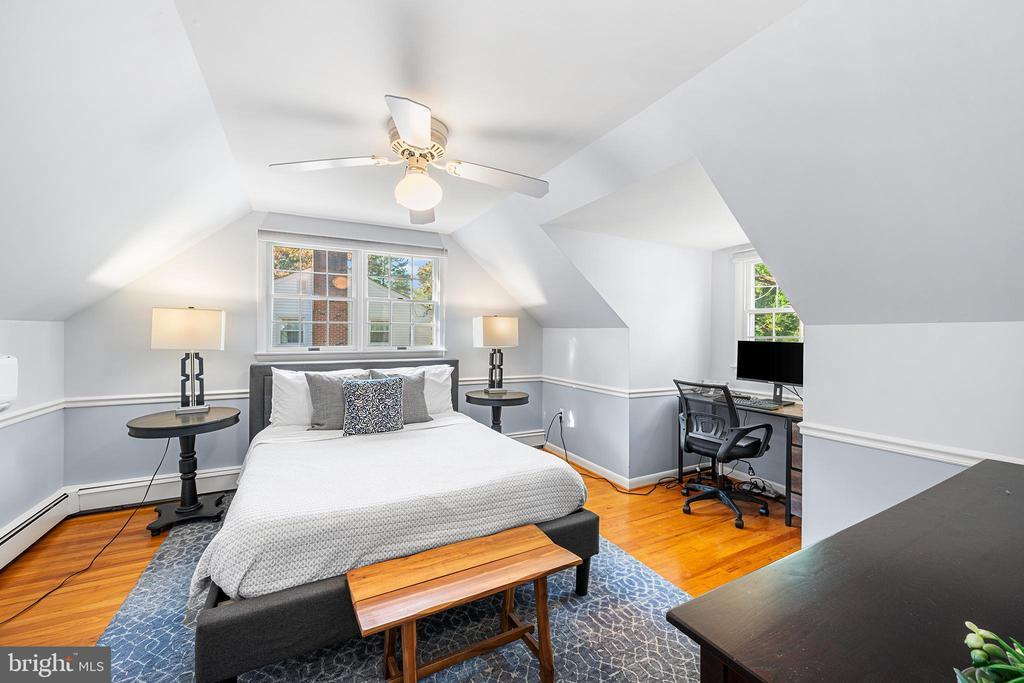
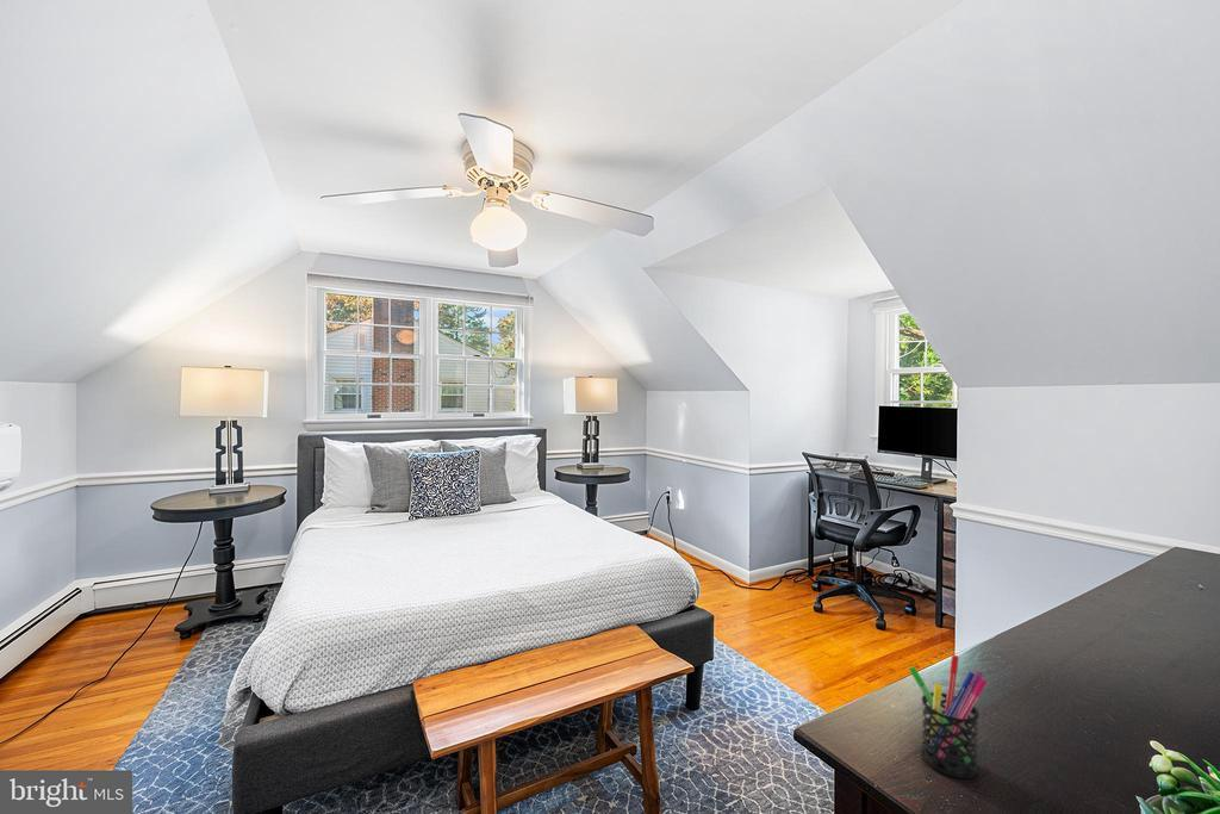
+ pen holder [908,653,988,779]
